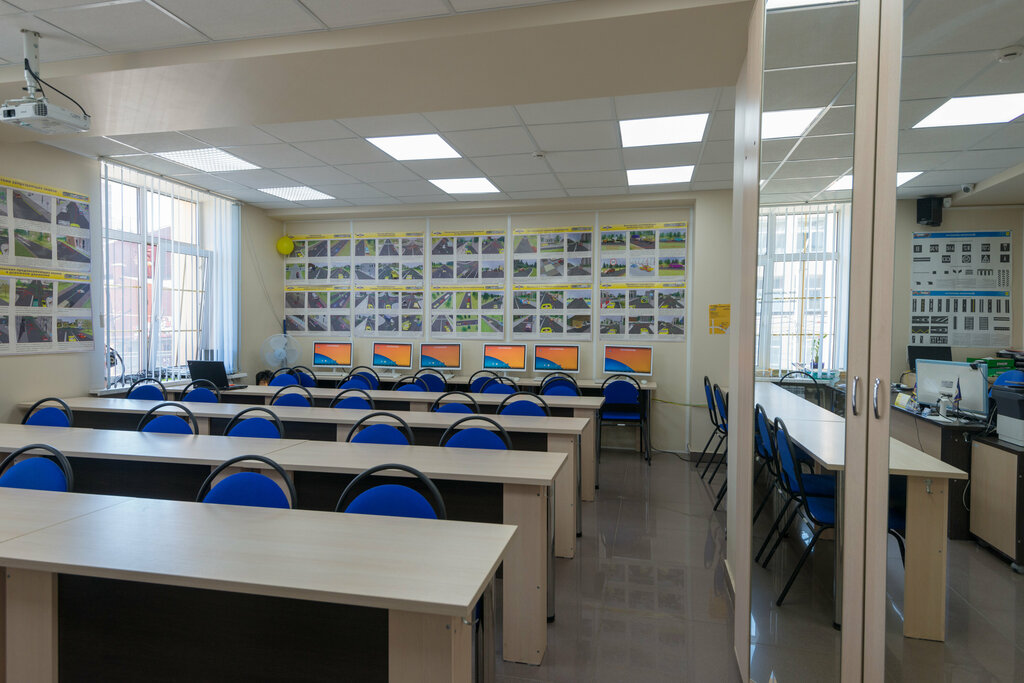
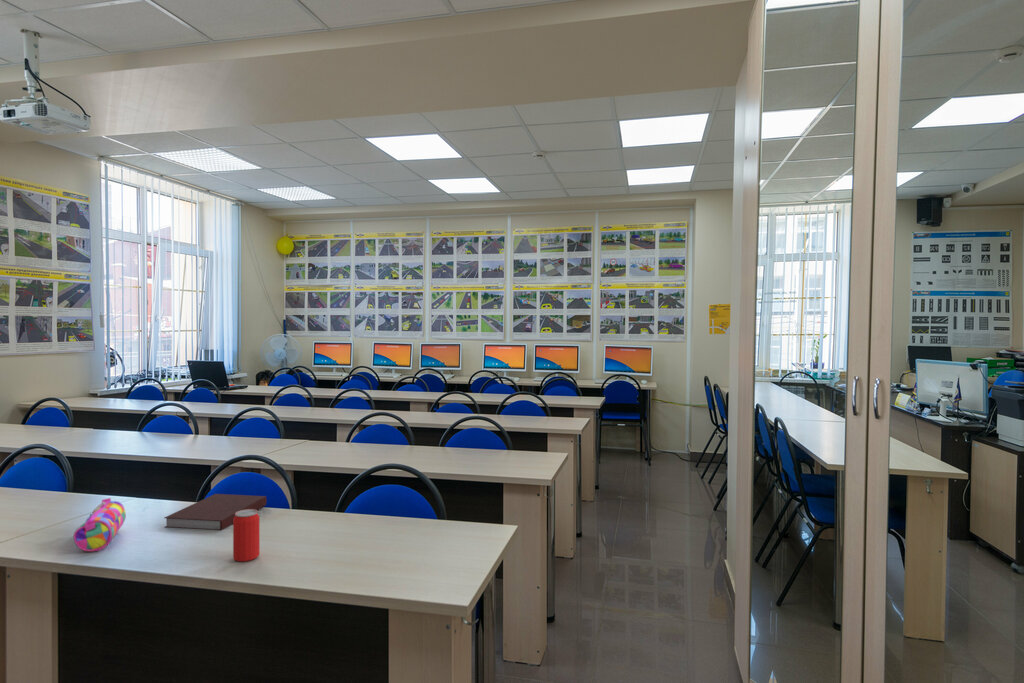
+ pencil case [73,497,127,553]
+ notebook [164,493,268,531]
+ beverage can [232,509,261,563]
